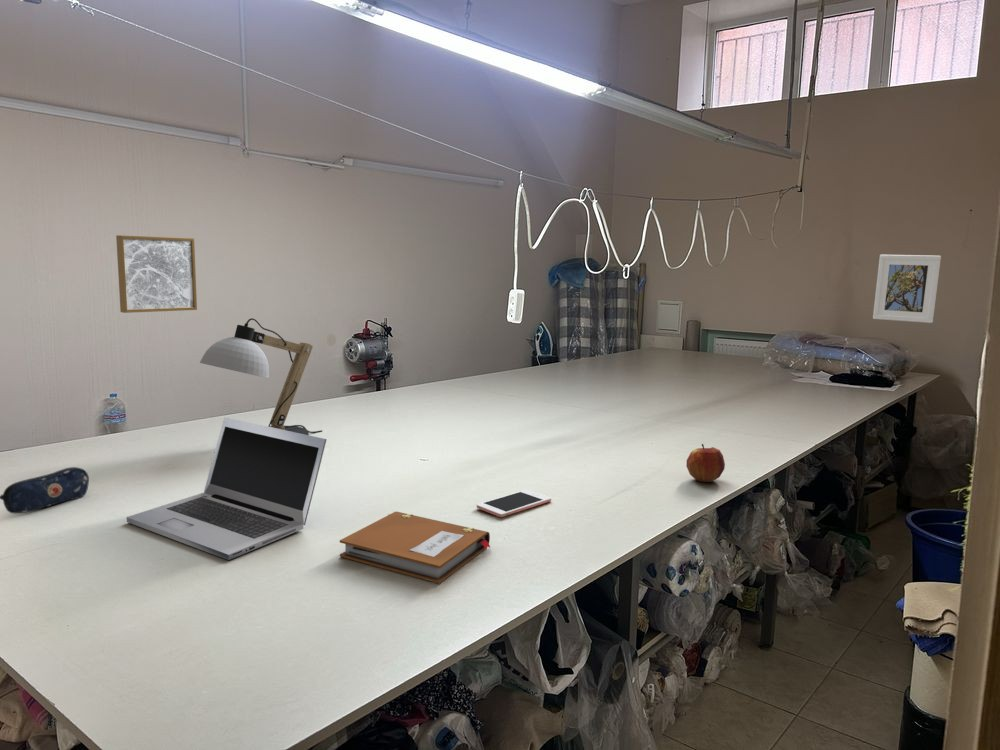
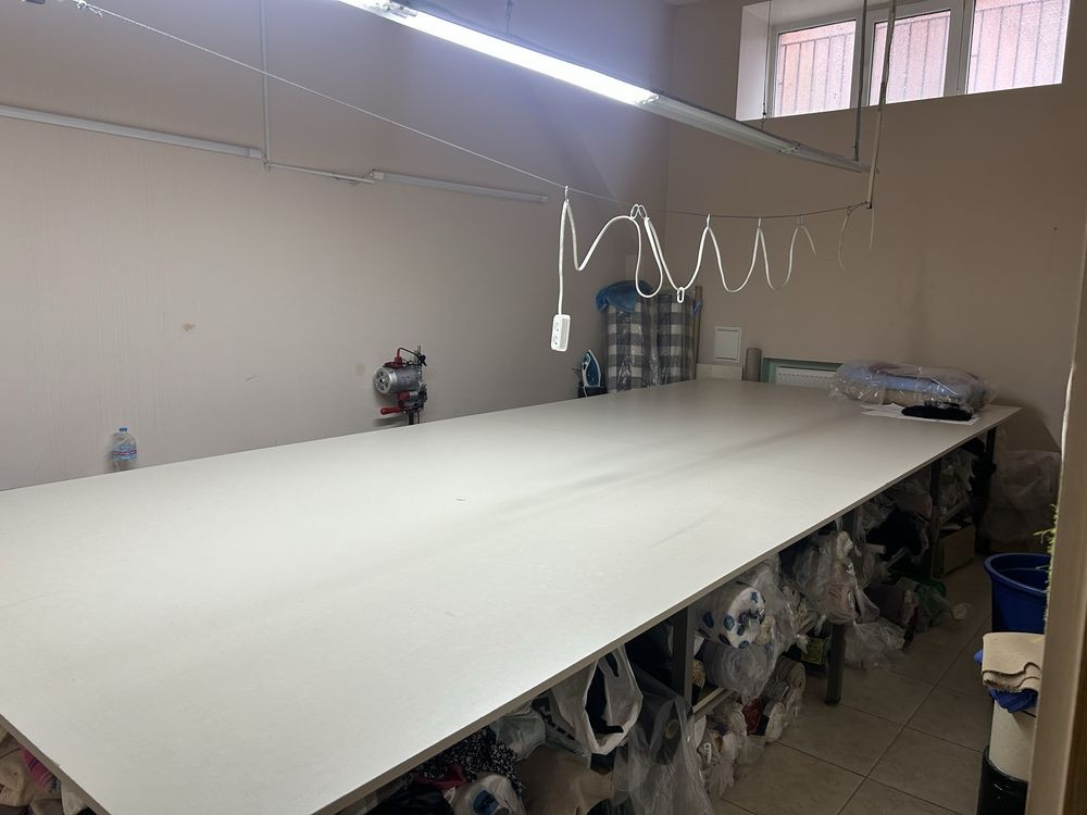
- laptop [126,416,328,561]
- wall art [115,234,198,314]
- pencil case [0,466,90,514]
- apple [685,443,726,483]
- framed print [872,254,942,324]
- desk lamp [199,317,323,436]
- notebook [339,511,491,584]
- cell phone [476,489,552,518]
